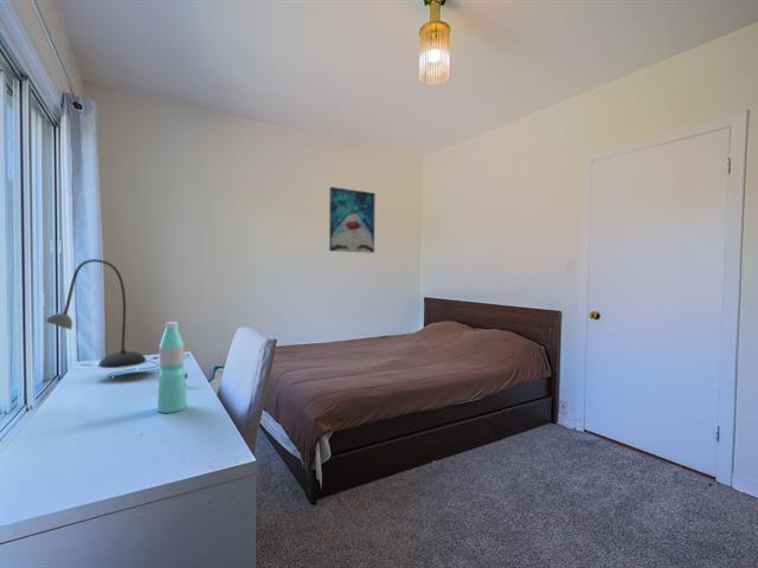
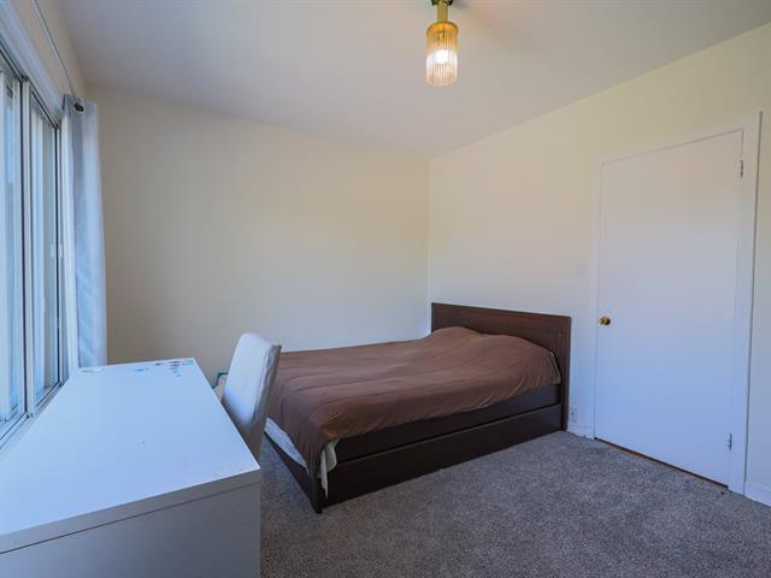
- desk lamp [44,258,188,386]
- wall art [328,186,377,254]
- water bottle [156,321,188,414]
